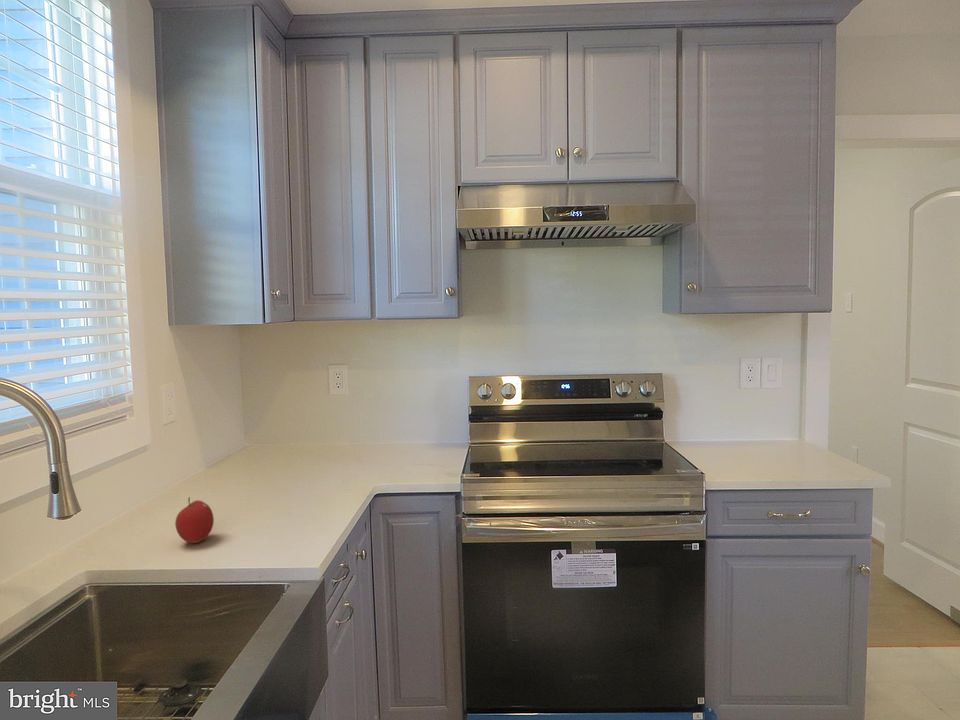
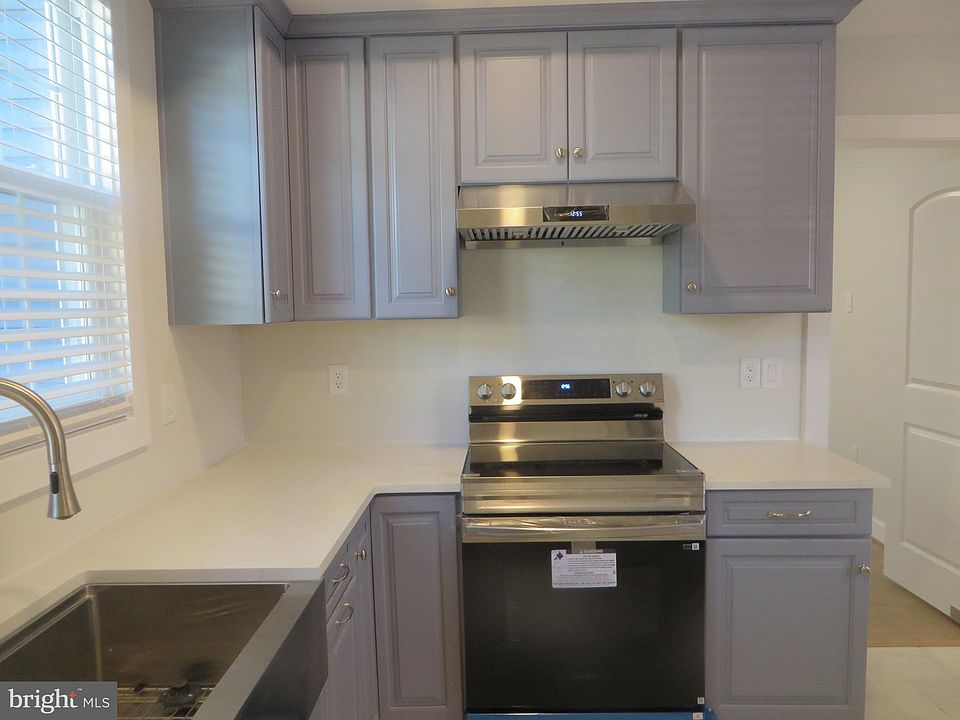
- fruit [174,496,215,544]
